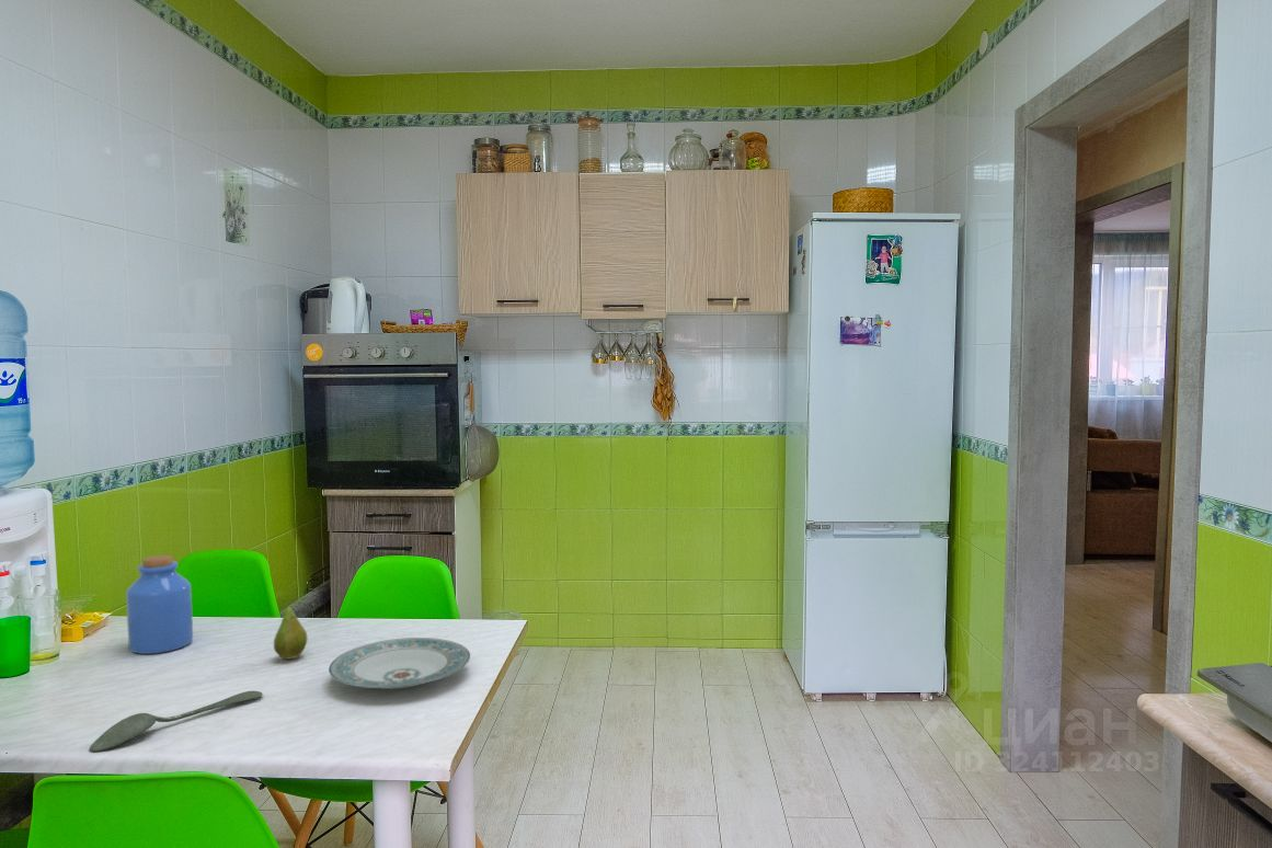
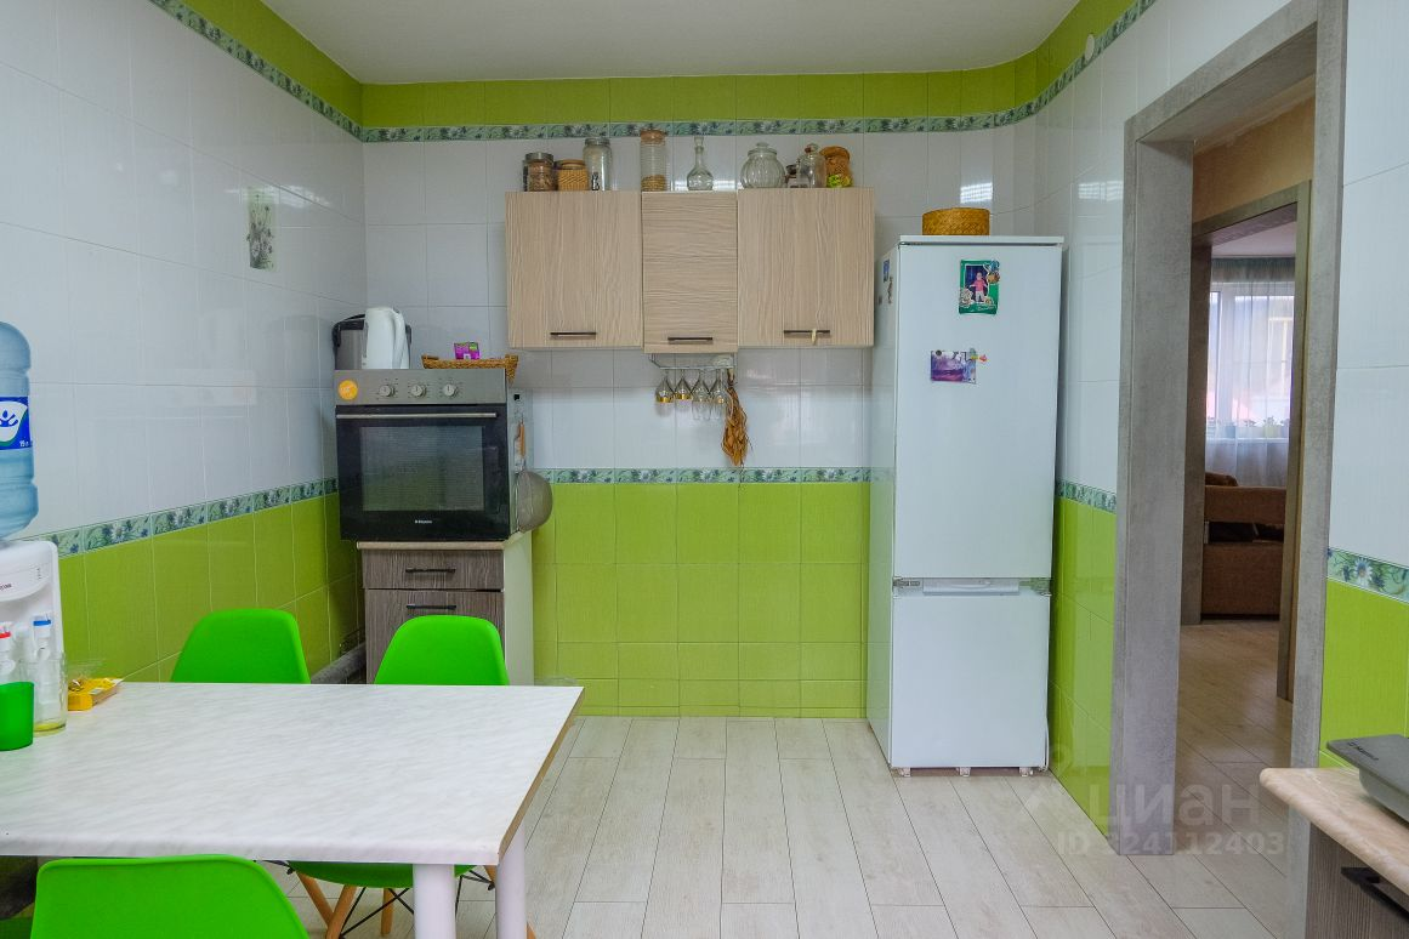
- jar [125,554,194,655]
- plate [328,637,471,690]
- fruit [273,599,308,661]
- spoon [89,690,264,753]
